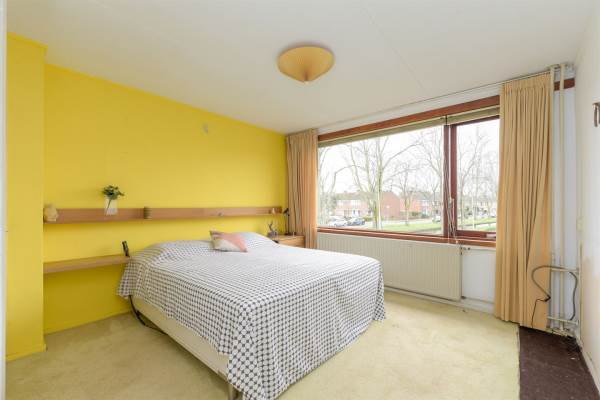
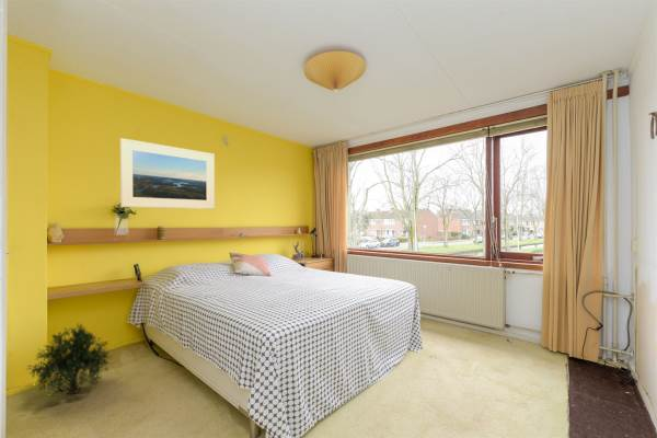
+ tree [24,322,114,397]
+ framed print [119,137,216,210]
